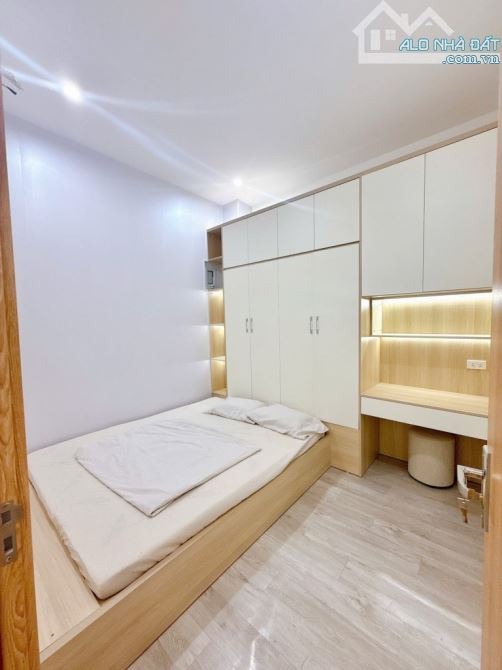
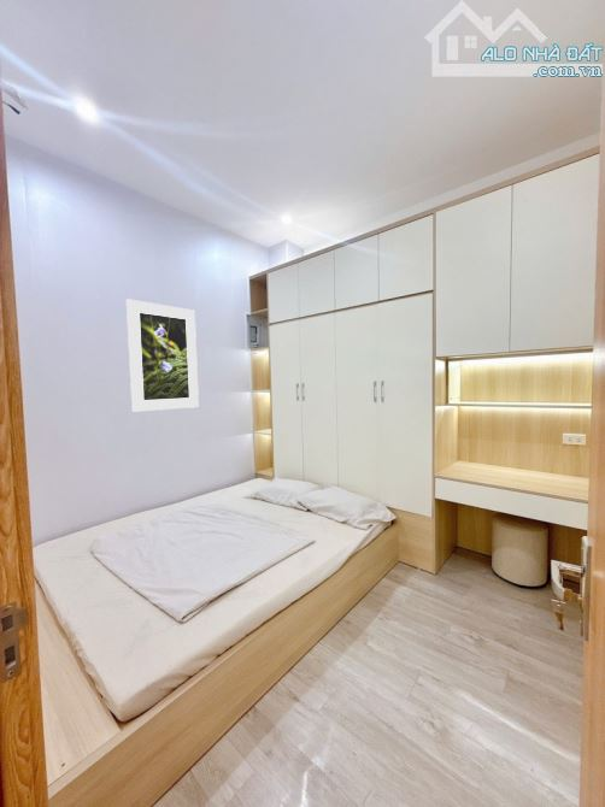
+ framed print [125,298,200,413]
